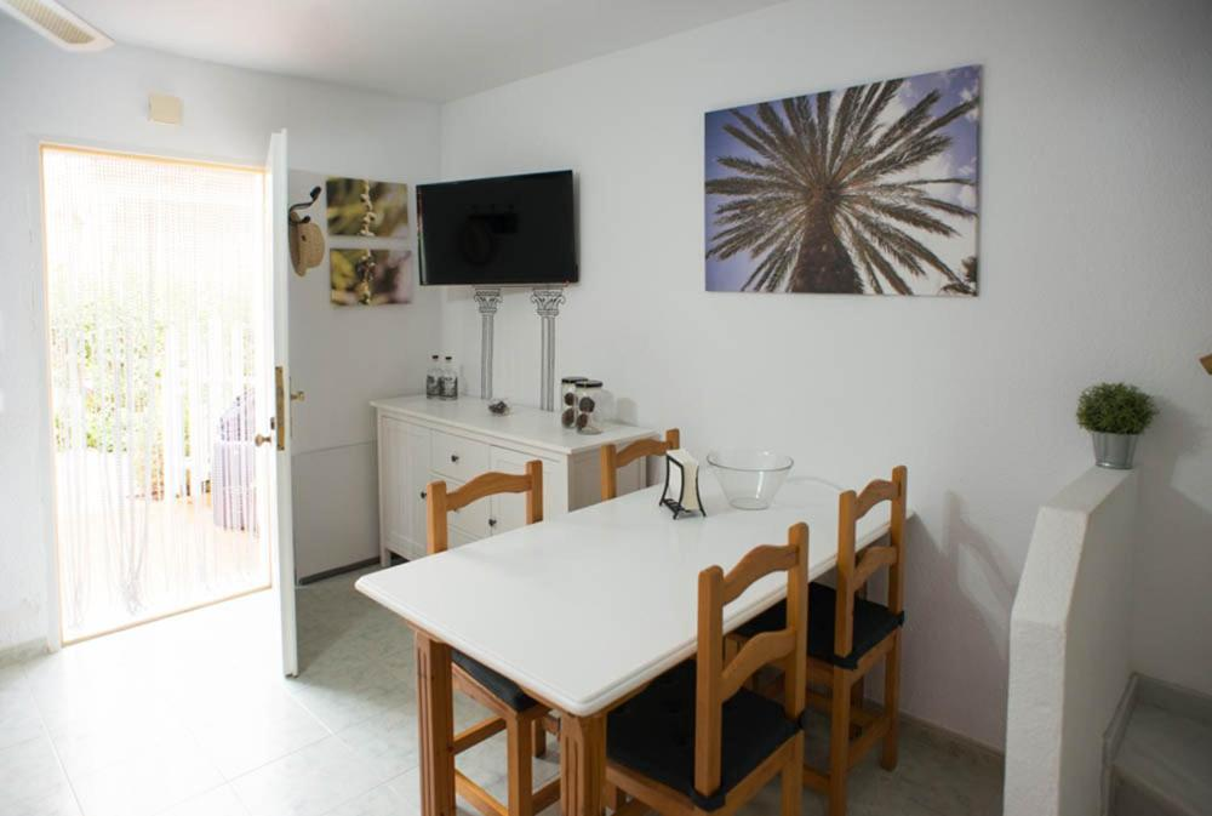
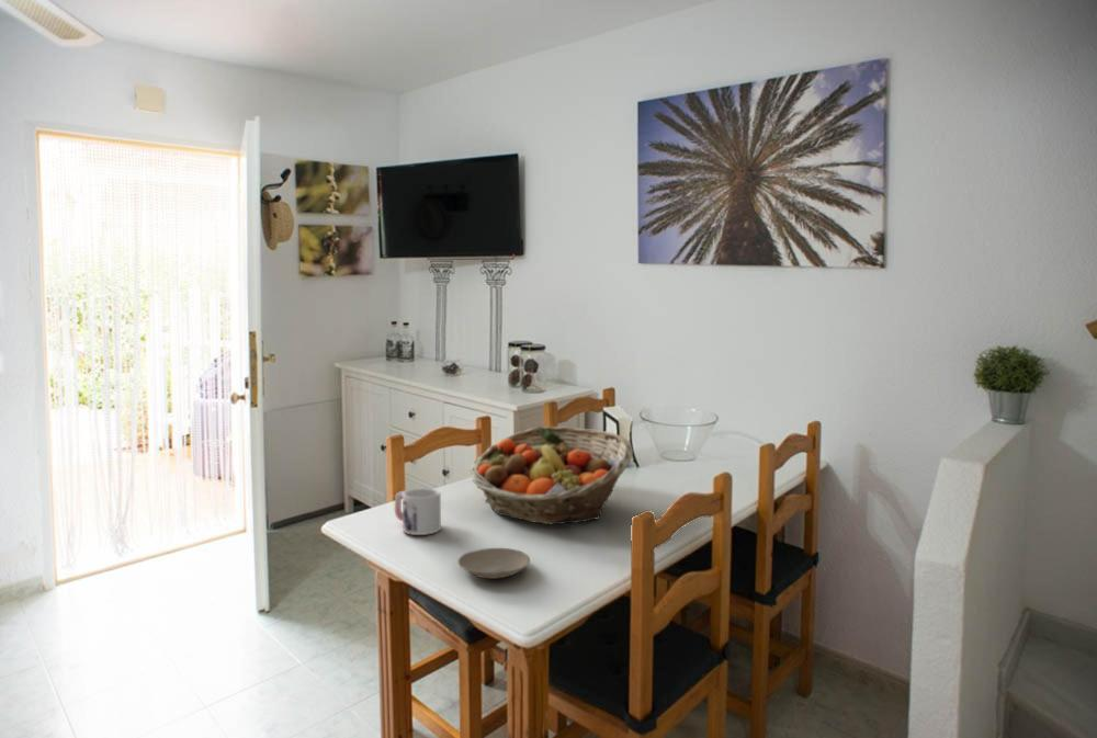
+ plate [456,547,531,580]
+ mug [394,487,442,536]
+ fruit basket [468,425,634,525]
